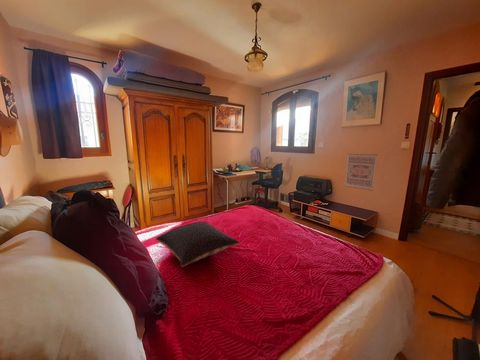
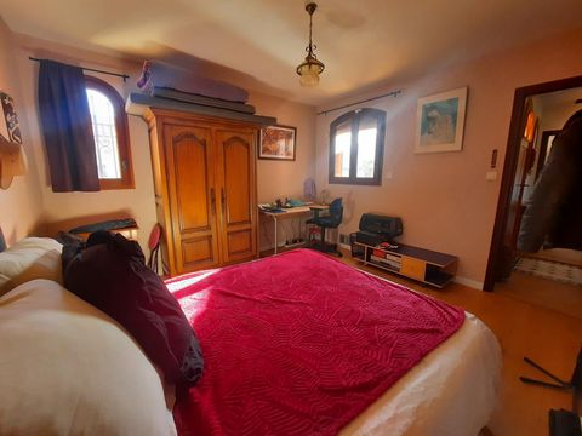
- wall art [344,153,378,192]
- pillow [155,221,241,268]
